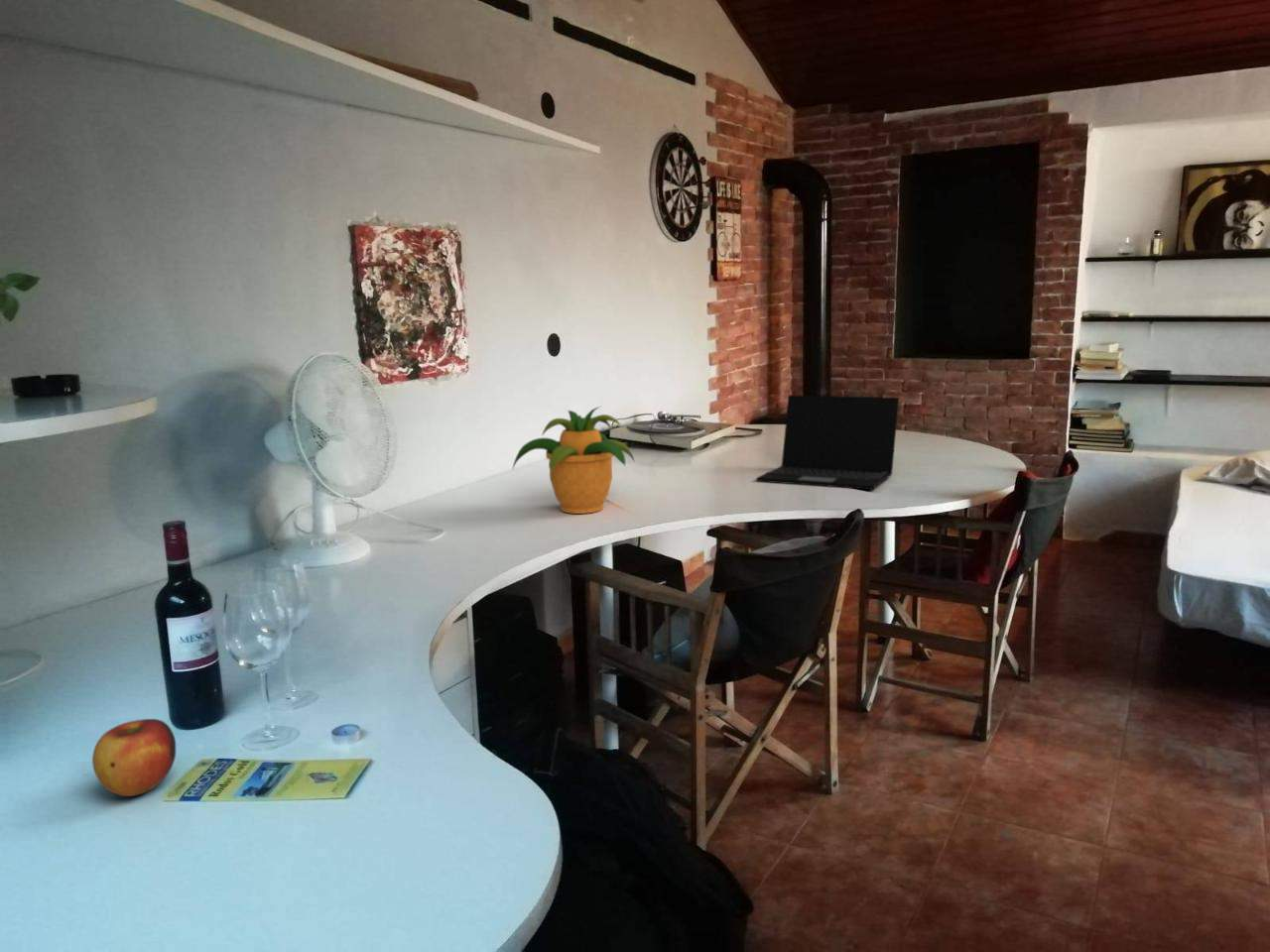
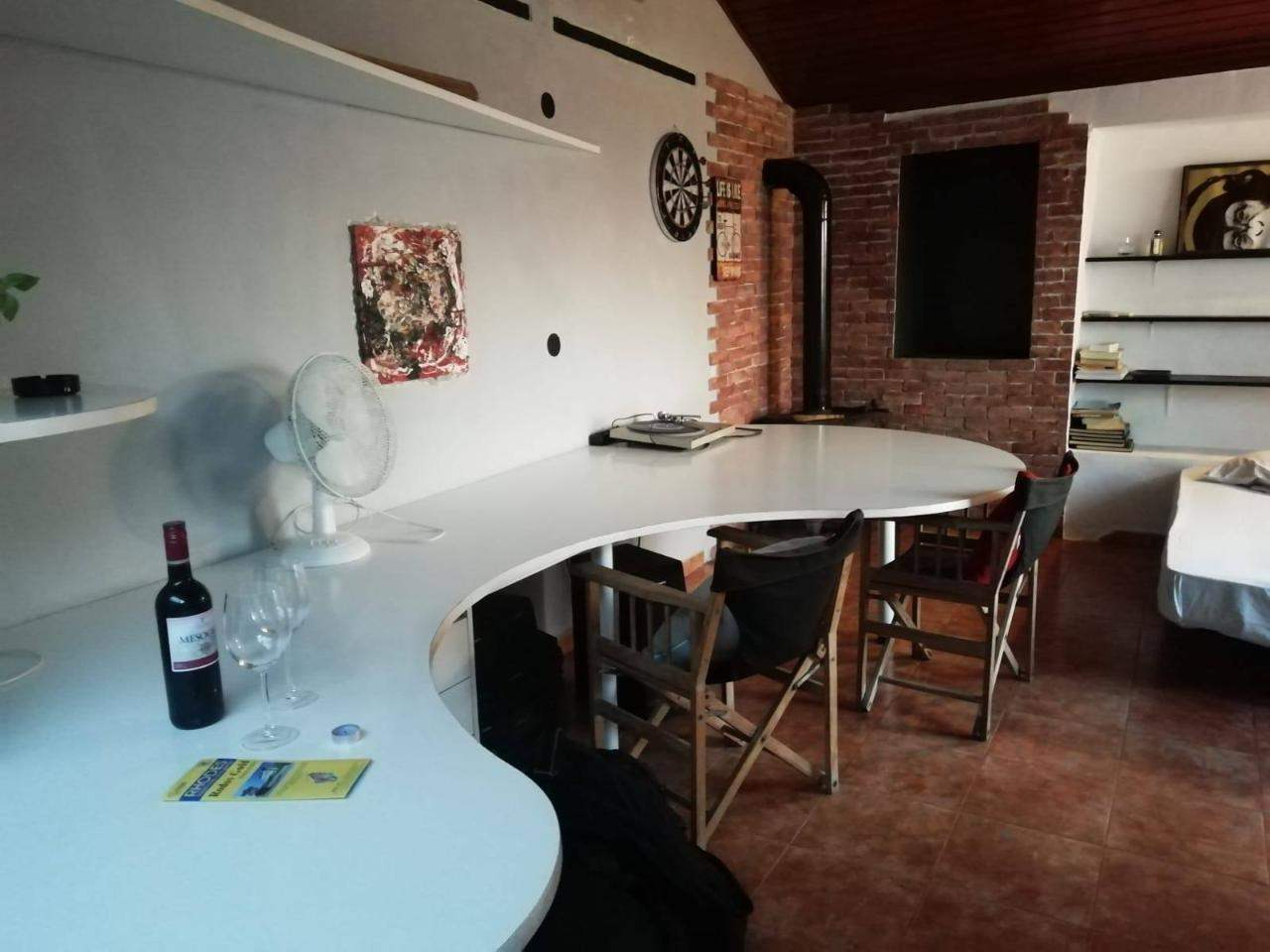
- apple [91,718,177,797]
- potted plant [511,406,636,515]
- laptop [755,394,900,491]
